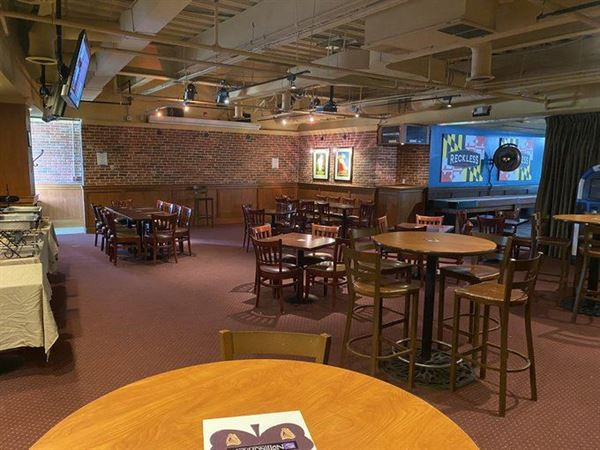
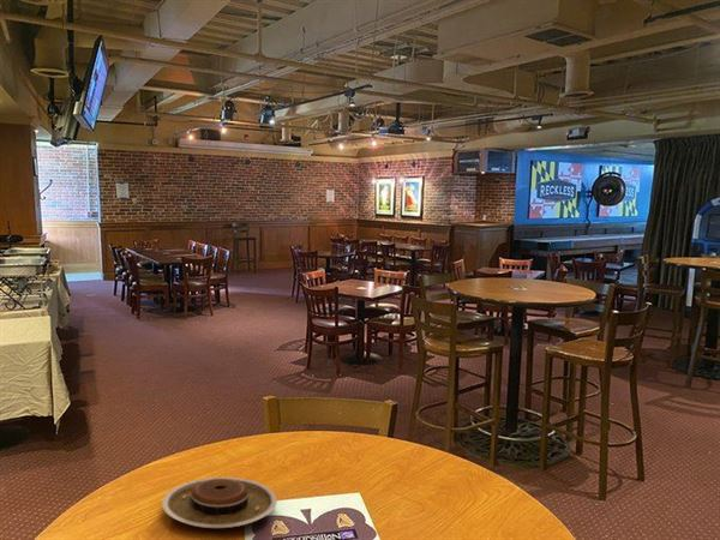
+ plate [161,476,278,529]
